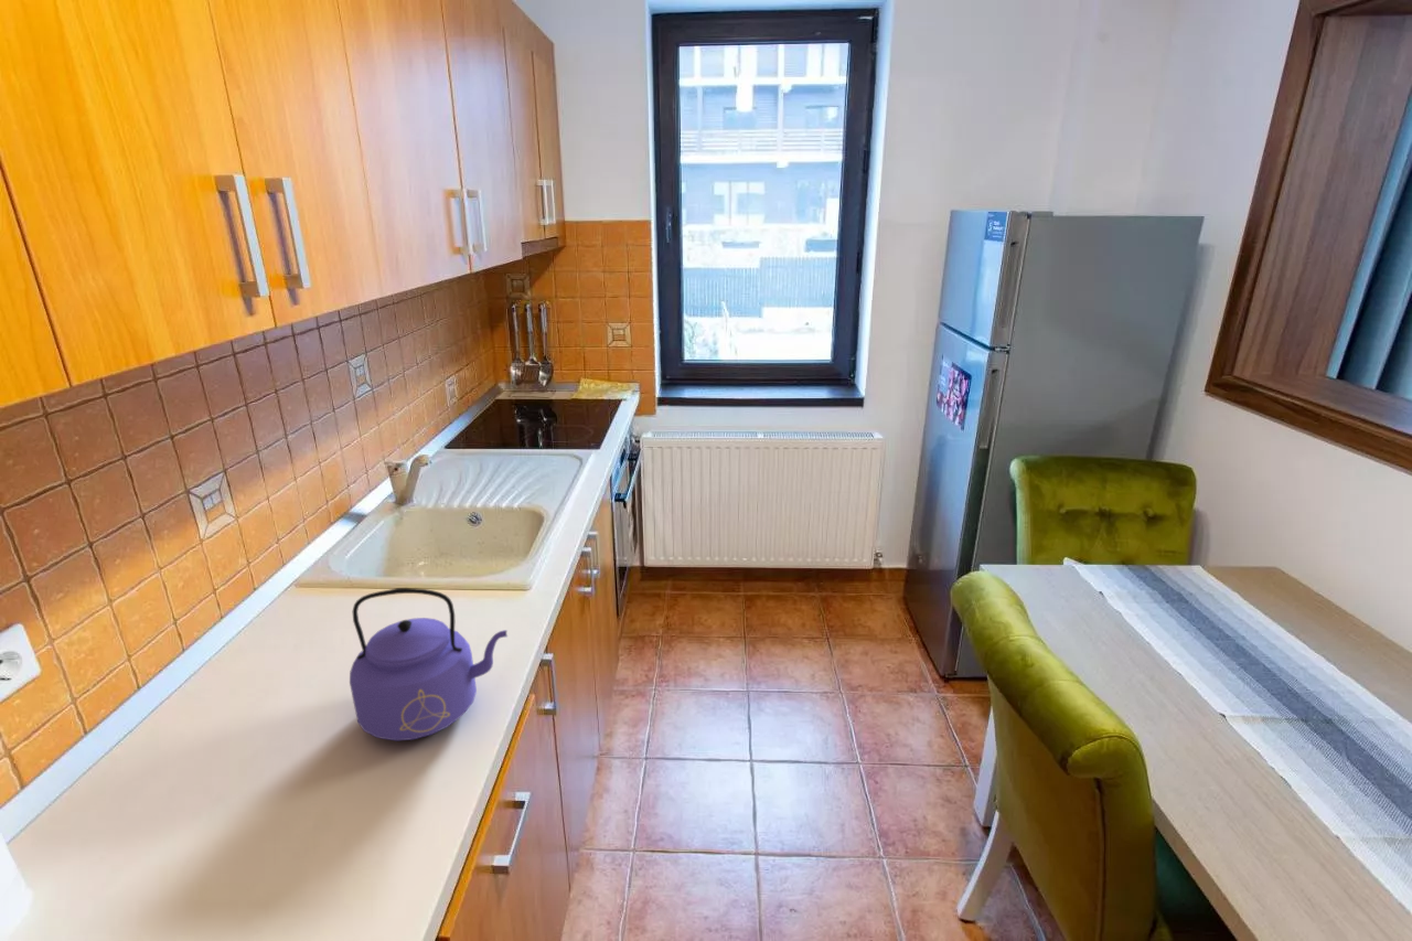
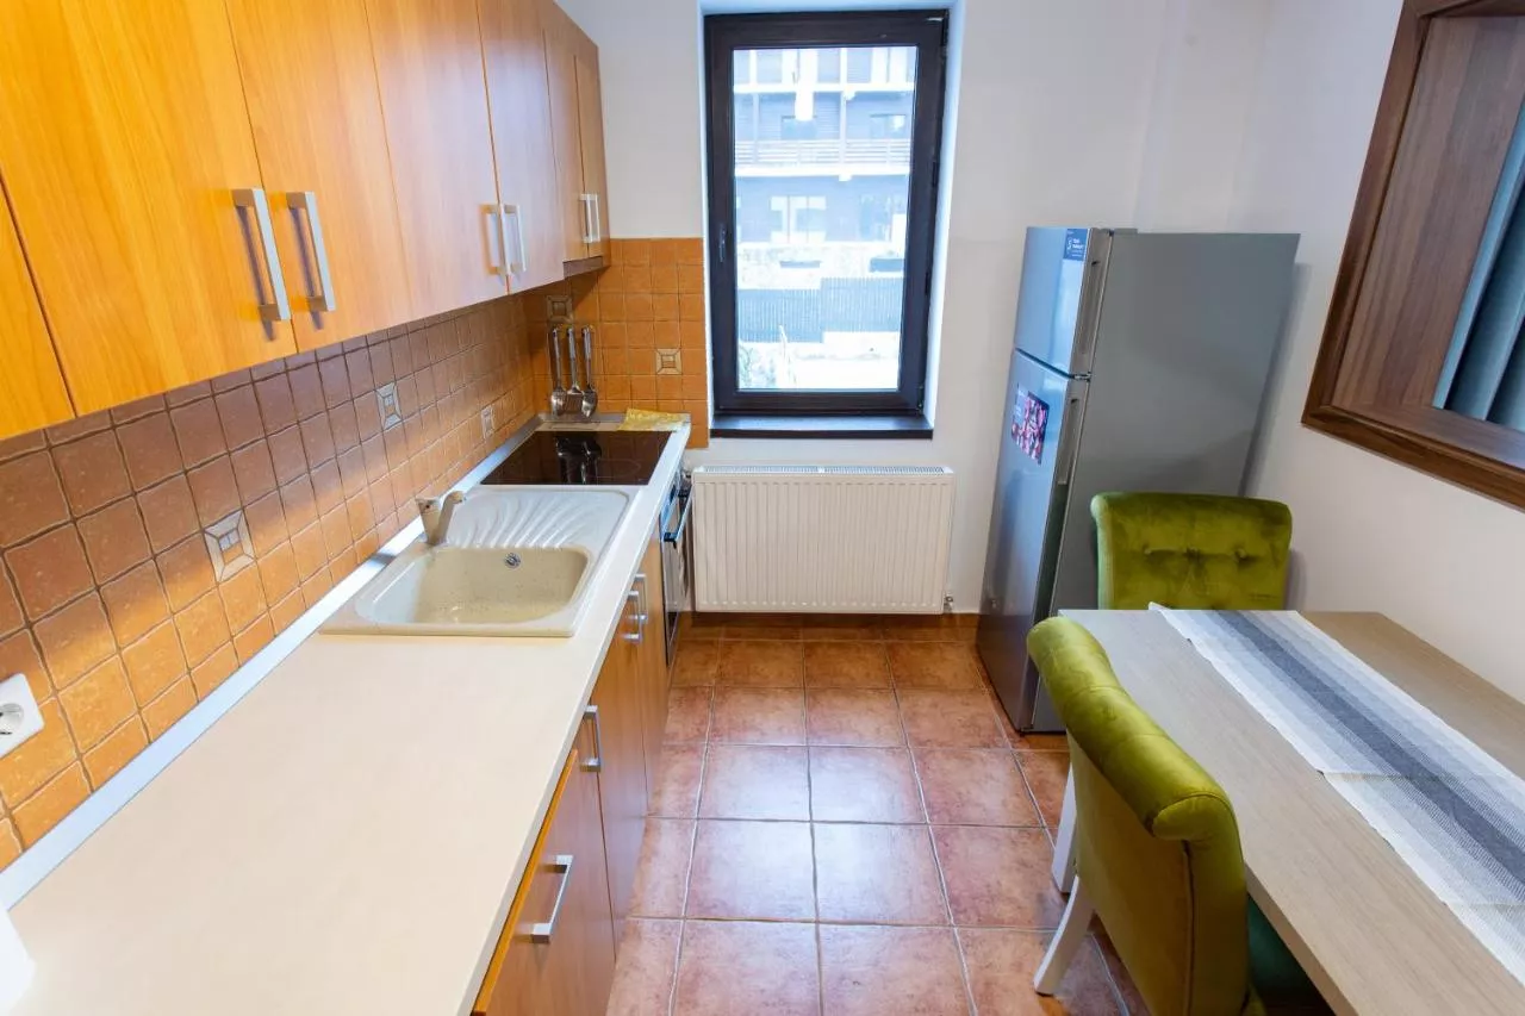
- kettle [349,587,509,742]
